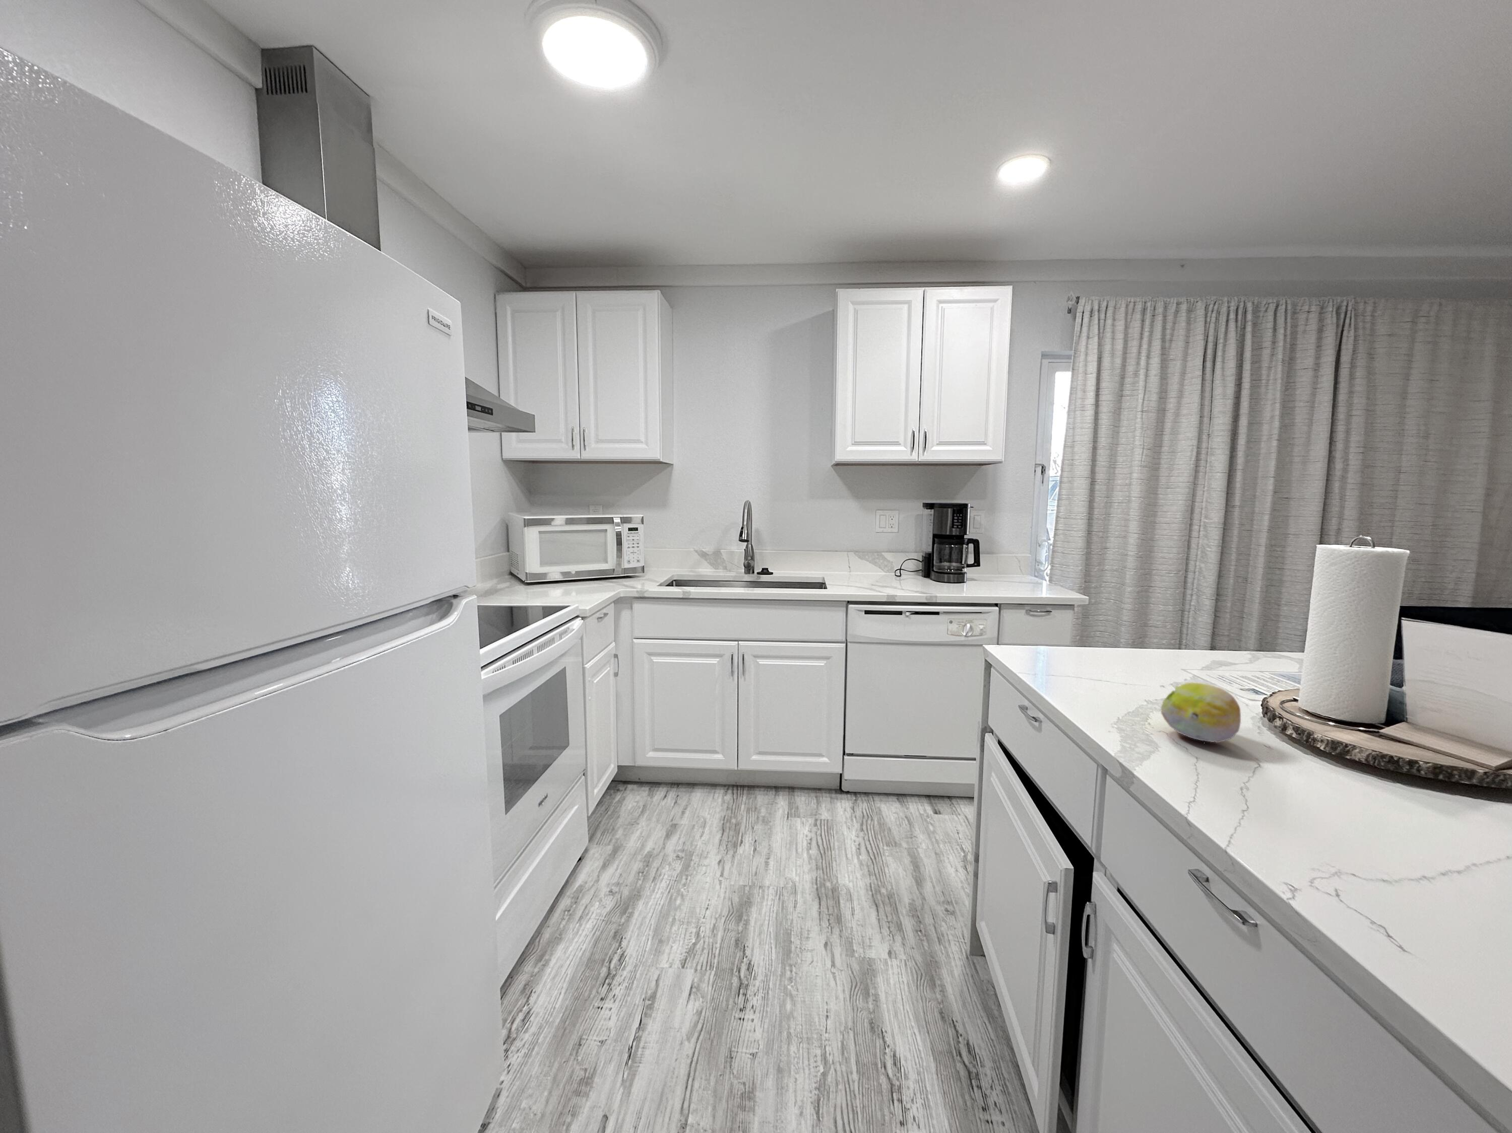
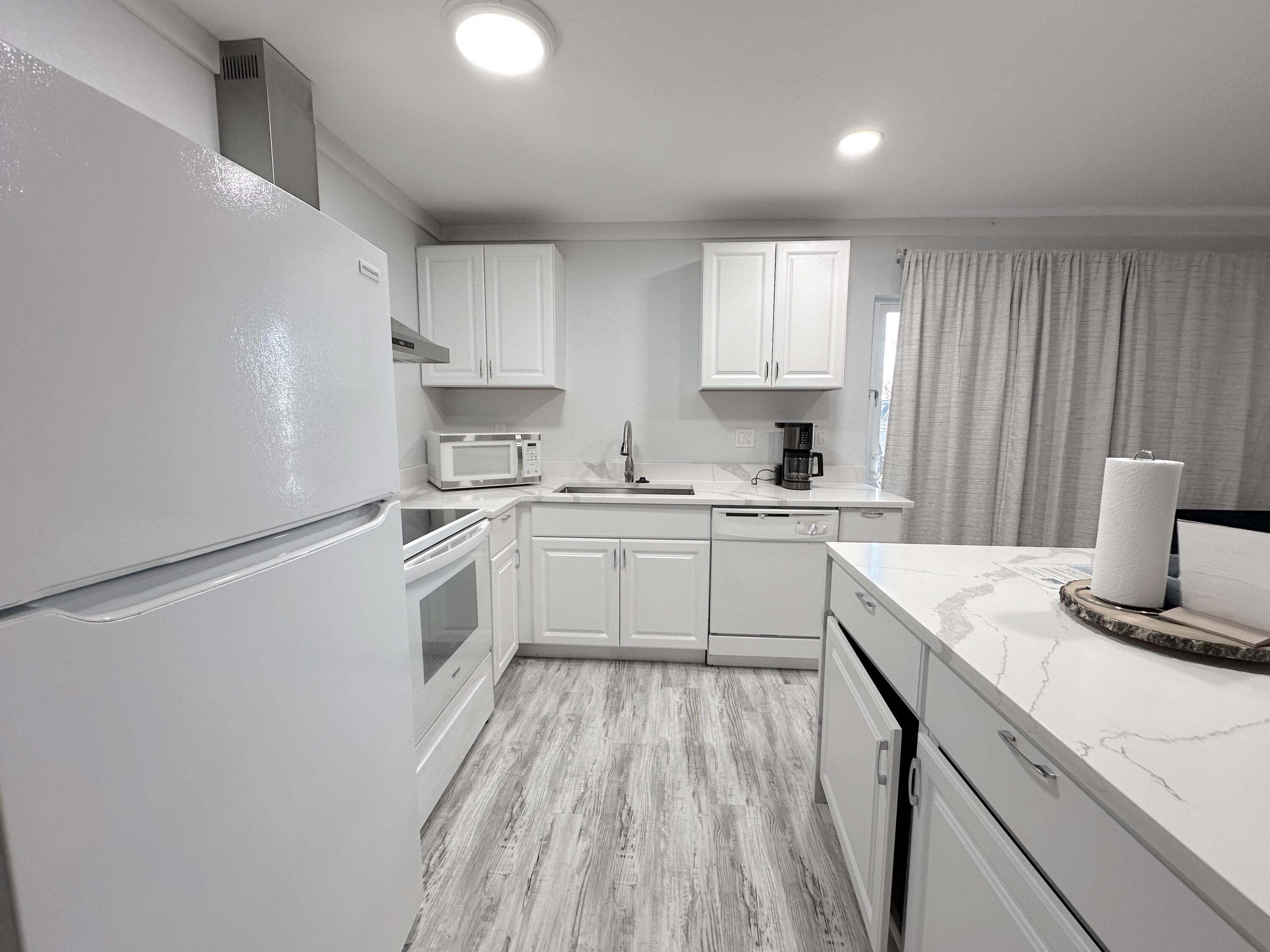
- fruit [1160,682,1242,744]
